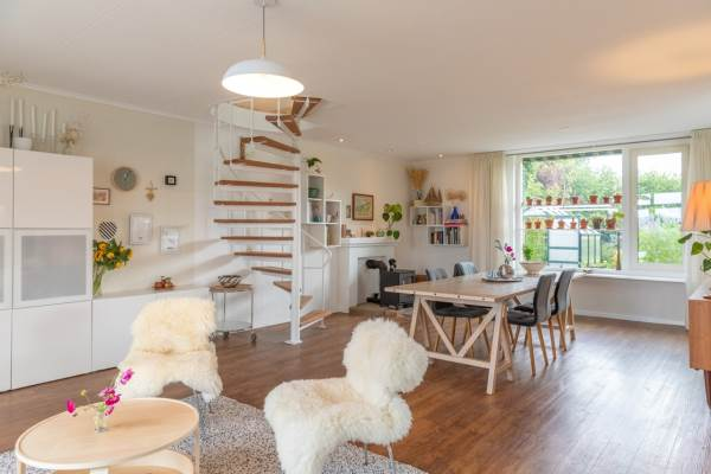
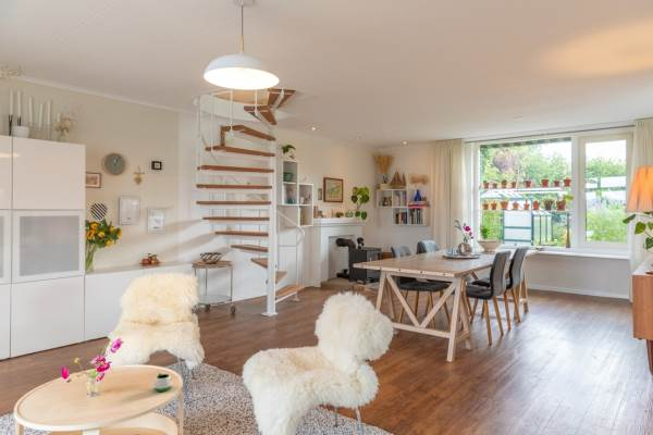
+ mug [153,373,173,393]
